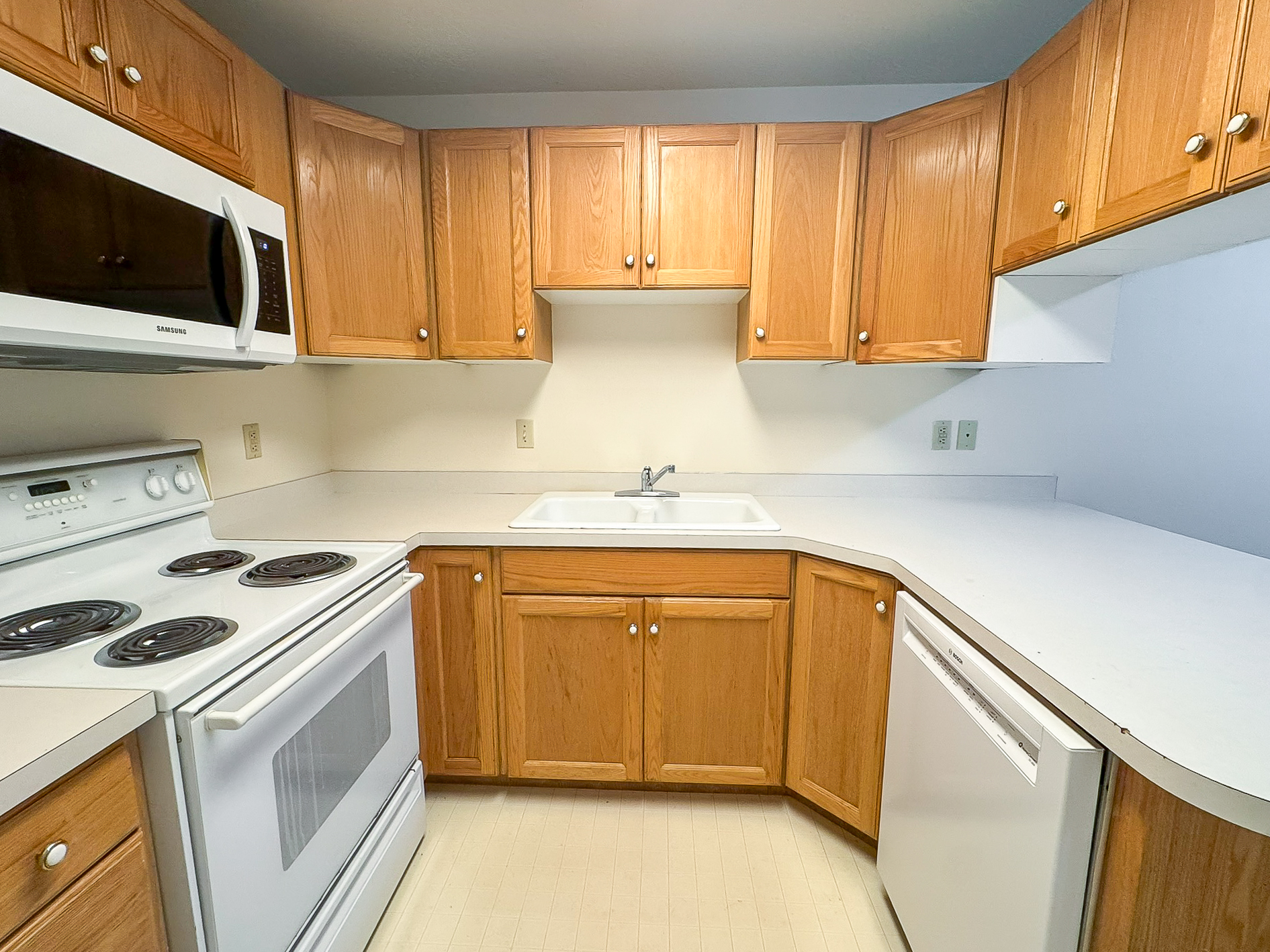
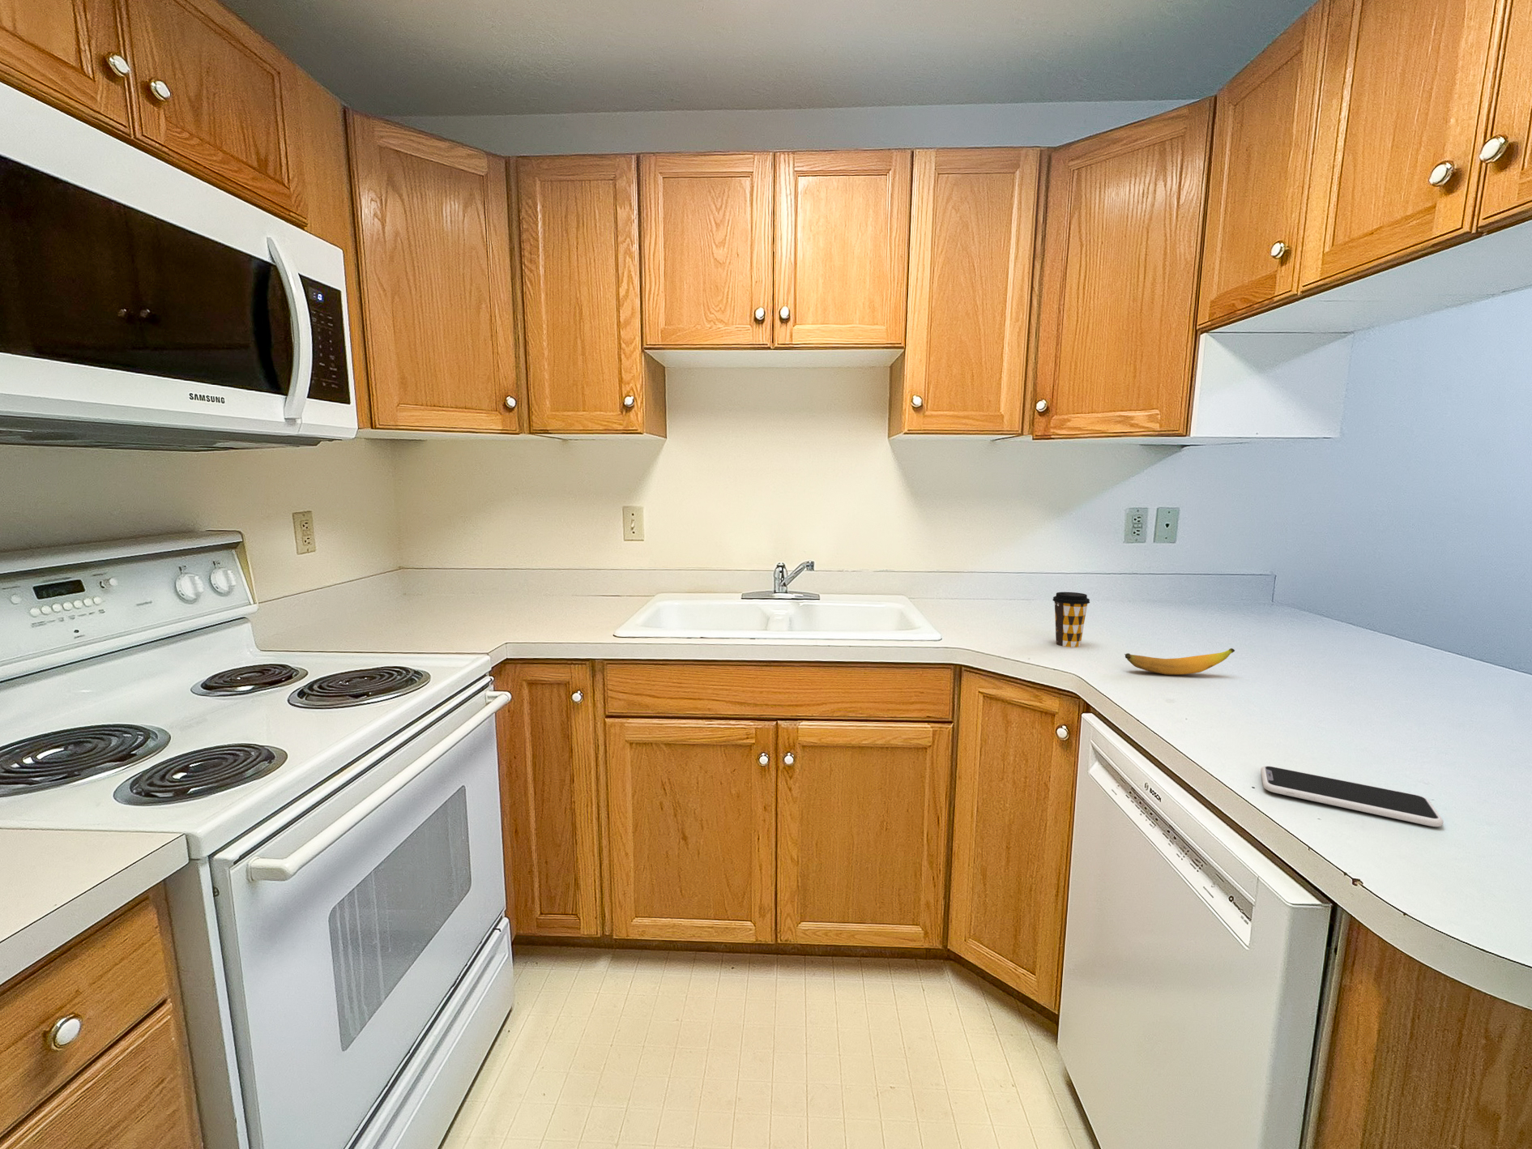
+ coffee cup [1052,591,1090,649]
+ banana [1124,647,1235,675]
+ smartphone [1259,765,1444,827]
